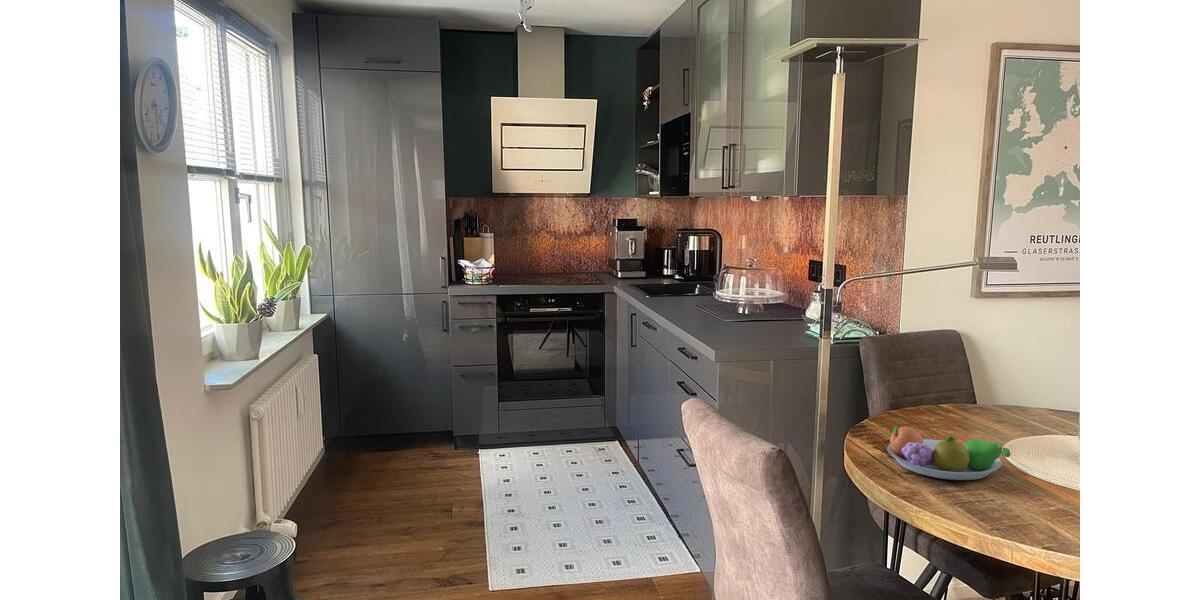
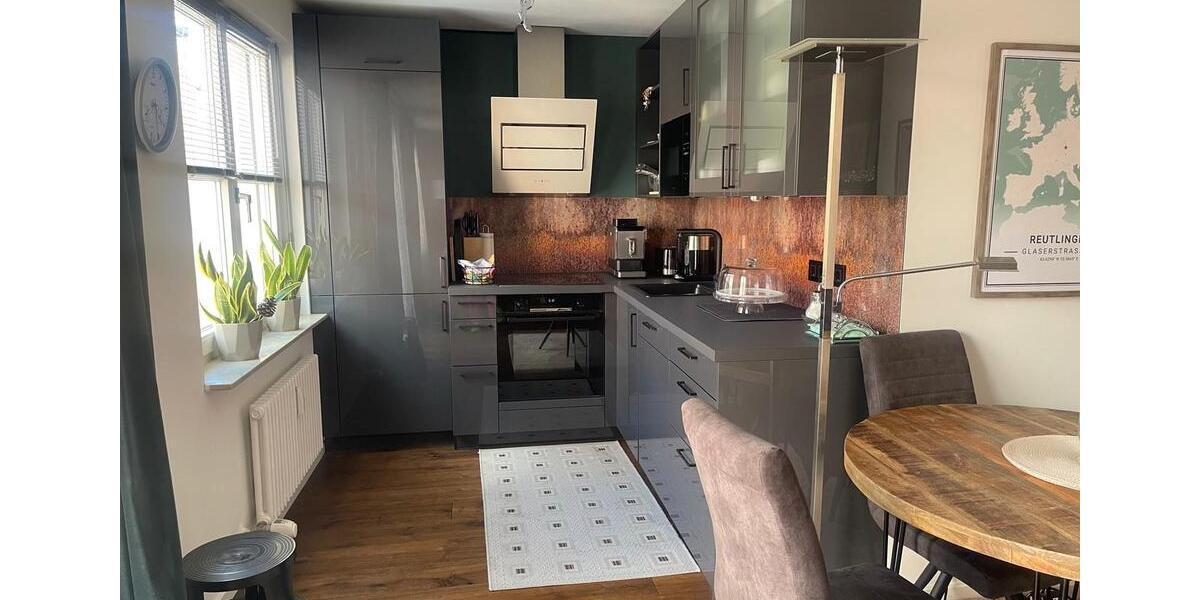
- fruit bowl [886,425,1011,481]
